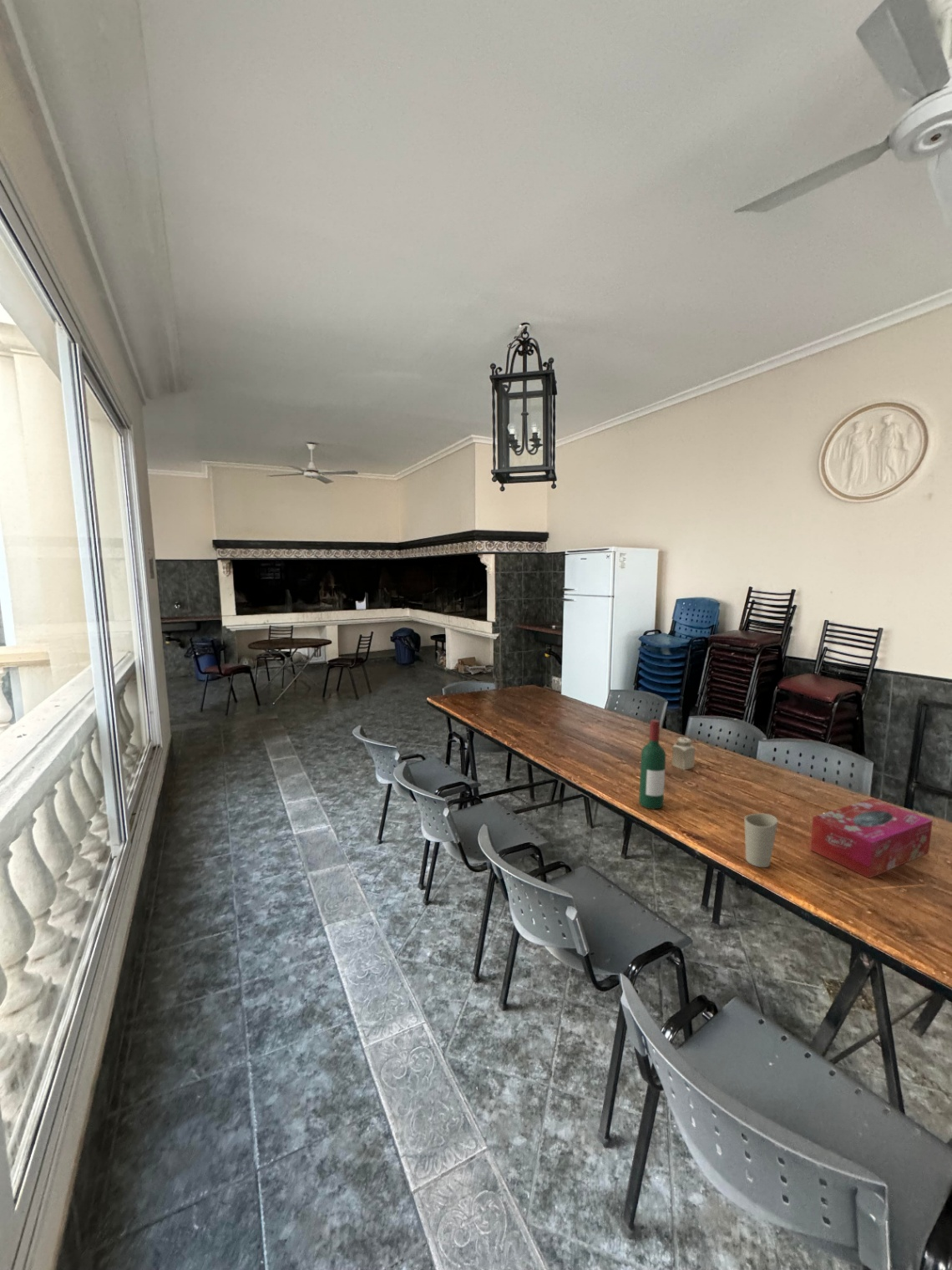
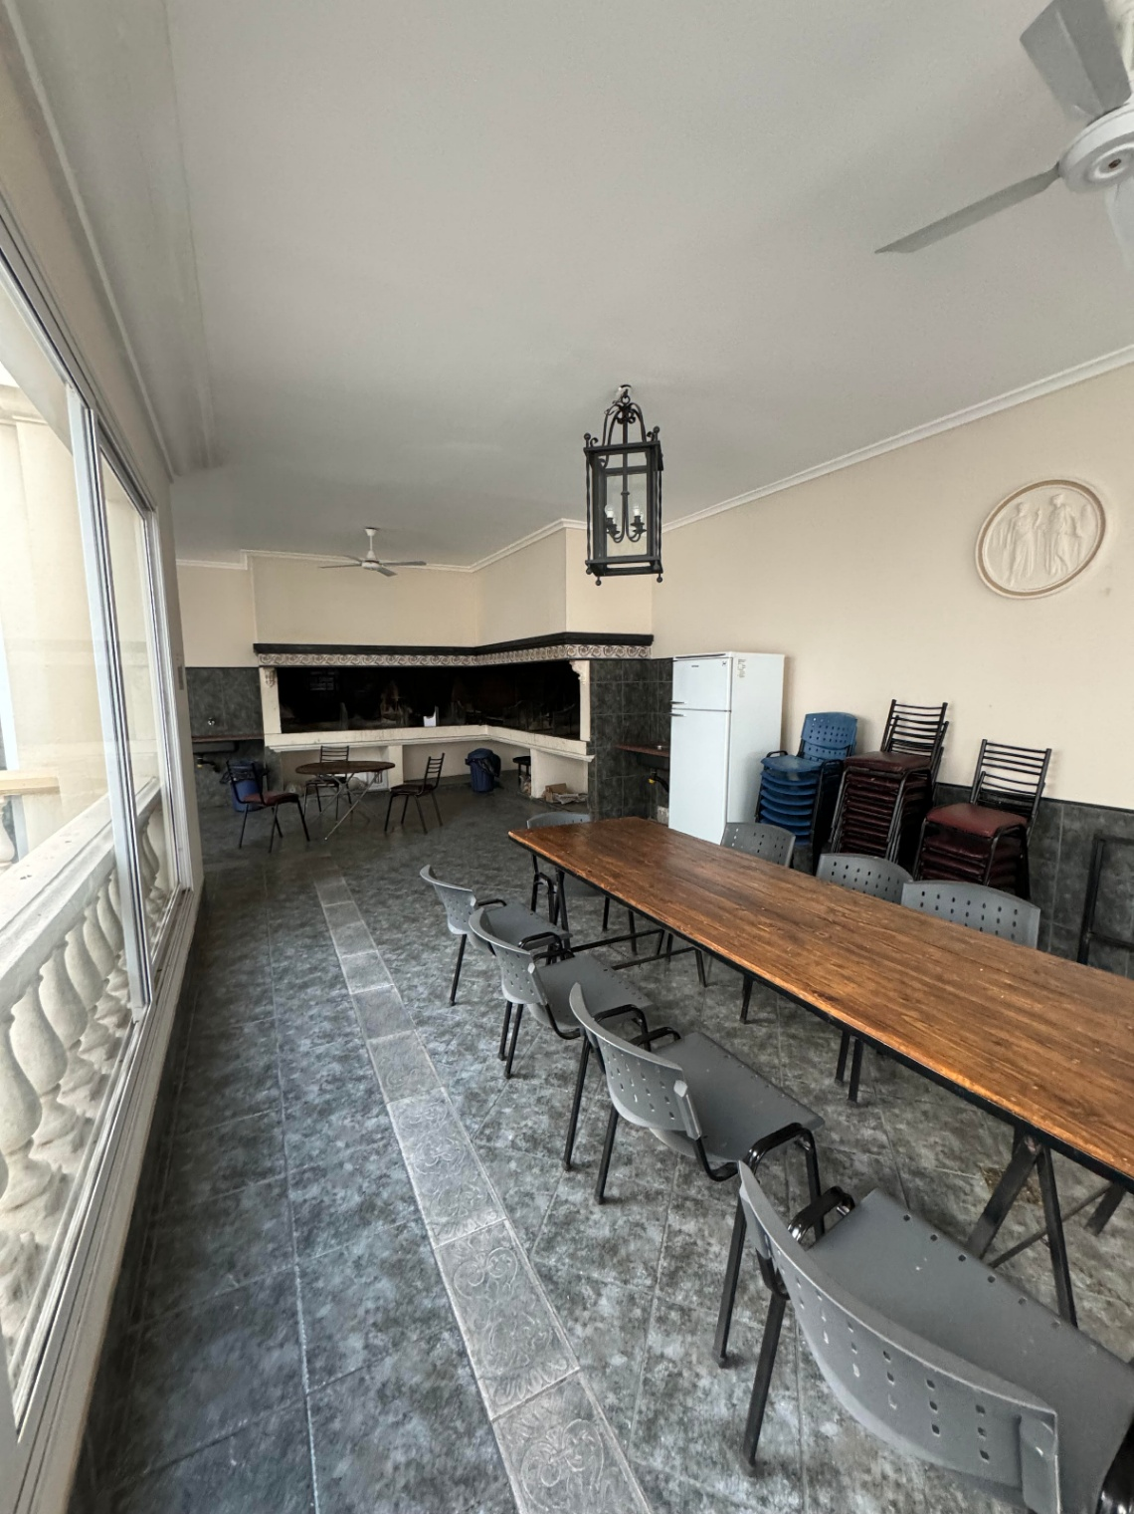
- cup [743,813,779,868]
- tissue box [809,797,934,880]
- salt shaker [671,736,696,770]
- wine bottle [638,719,666,810]
